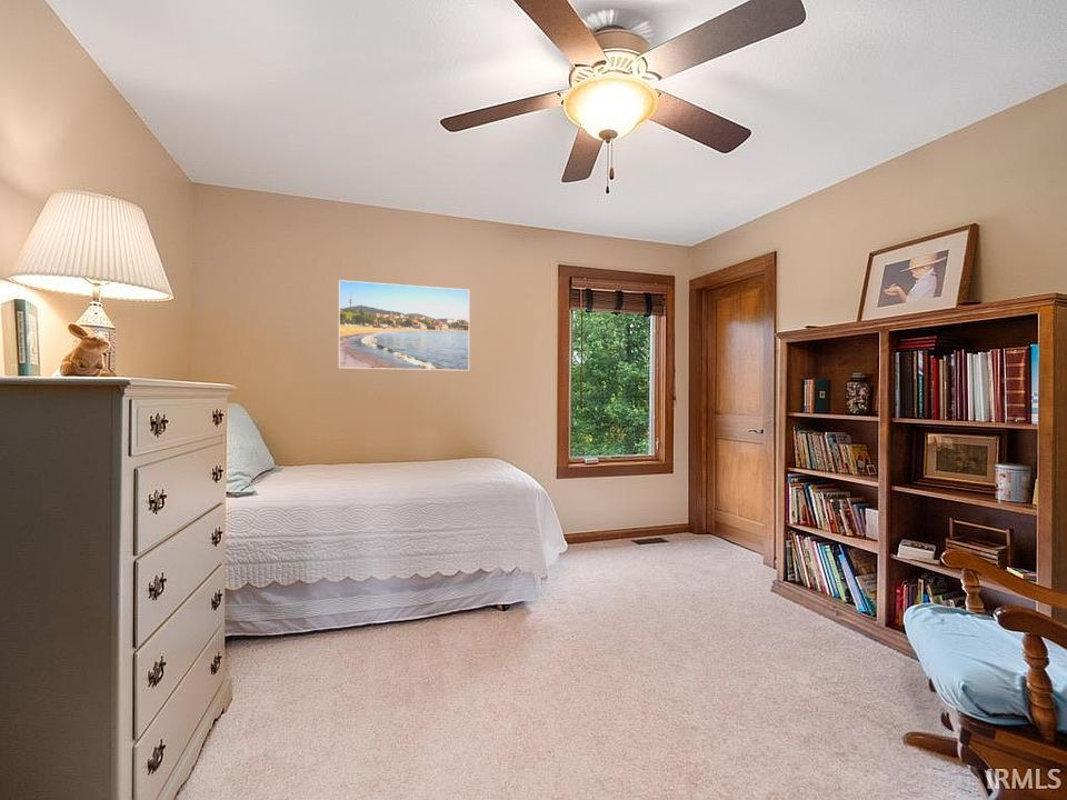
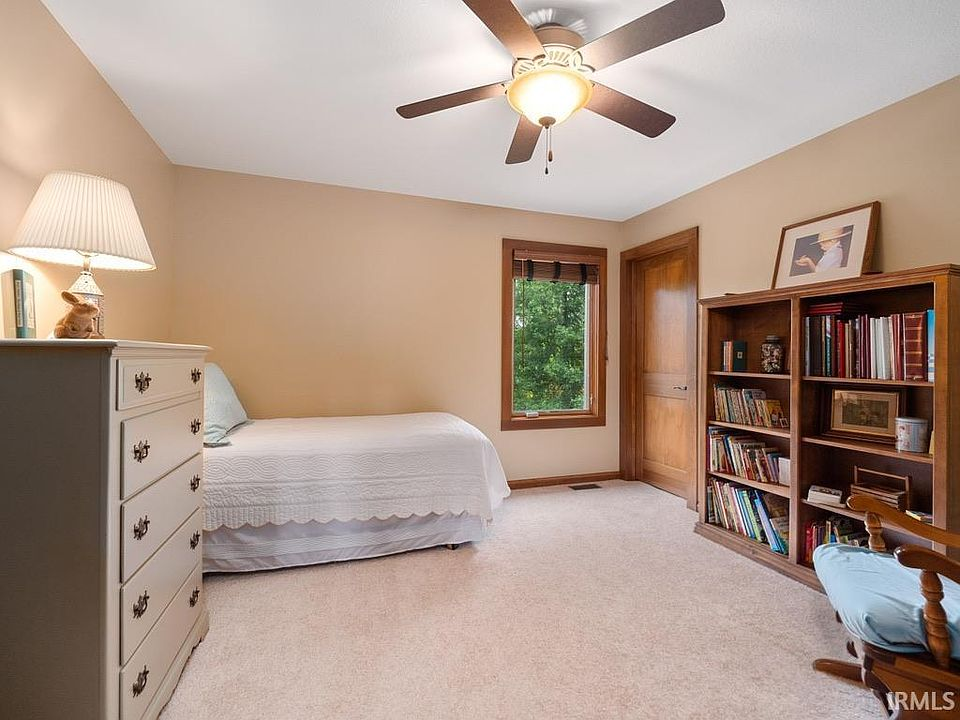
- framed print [338,279,470,372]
